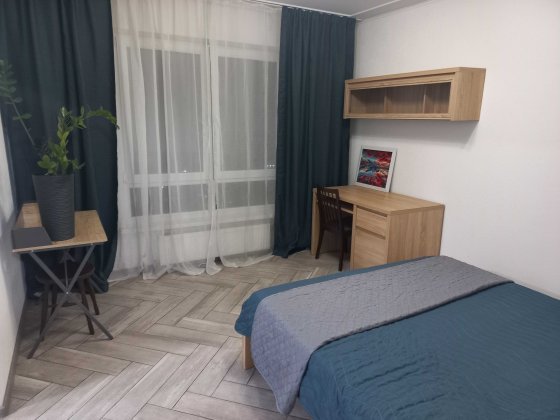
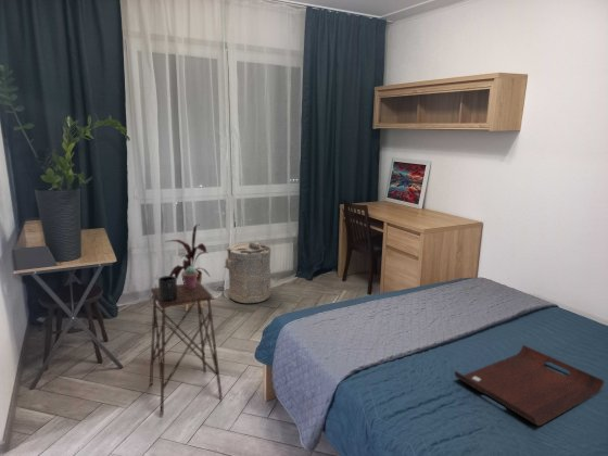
+ serving tray [453,344,606,427]
+ laundry hamper [224,240,271,304]
+ side table [149,282,224,417]
+ potted succulent [180,266,199,289]
+ mug [157,275,178,302]
+ house plant [164,224,212,312]
